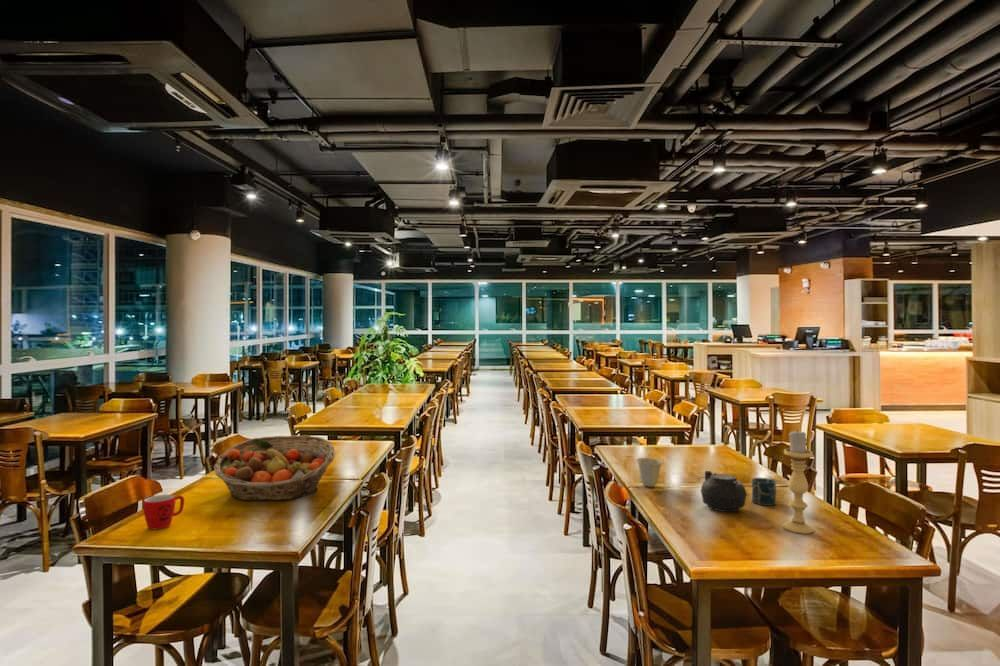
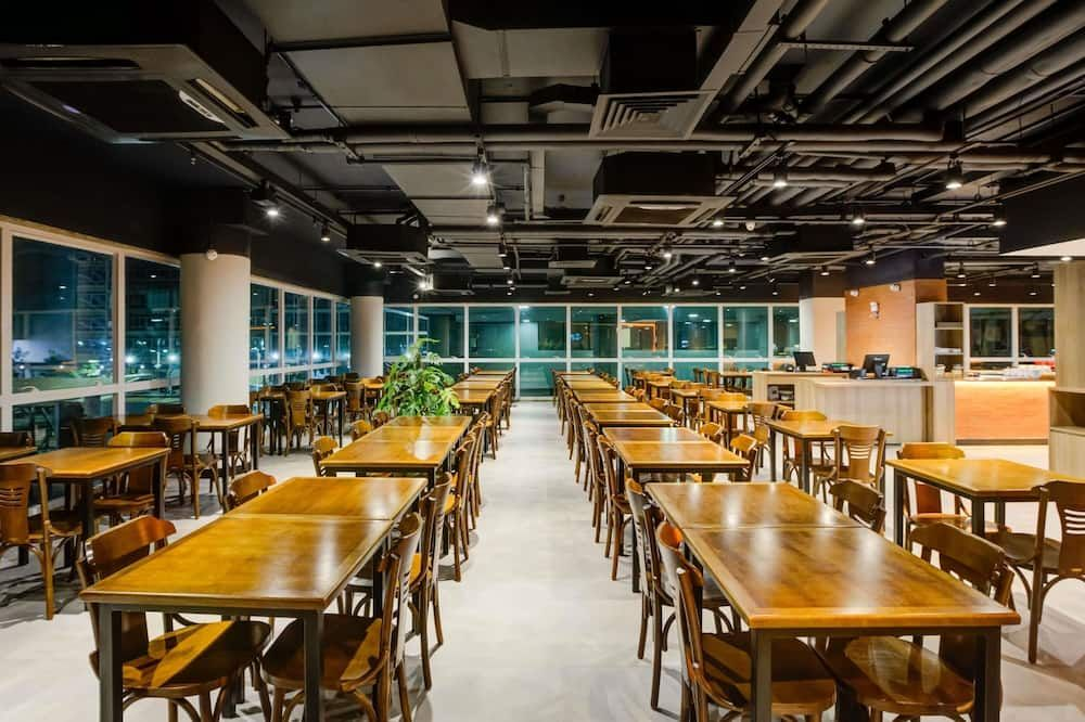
- cup [751,477,777,507]
- mug [142,494,185,530]
- candle holder [782,429,815,535]
- teapot [696,470,748,513]
- fruit basket [213,434,336,502]
- cup [635,457,664,488]
